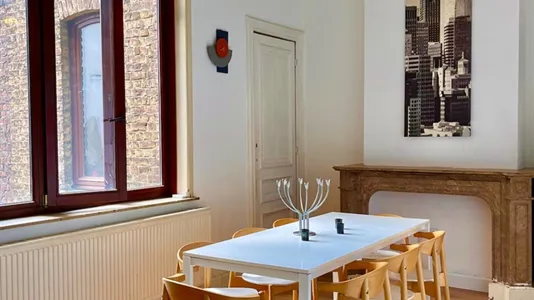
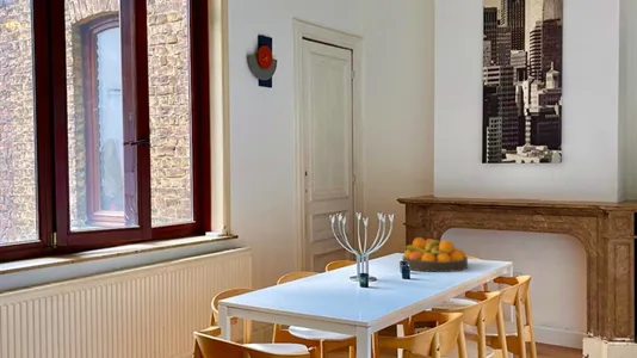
+ fruit bowl [401,236,469,273]
